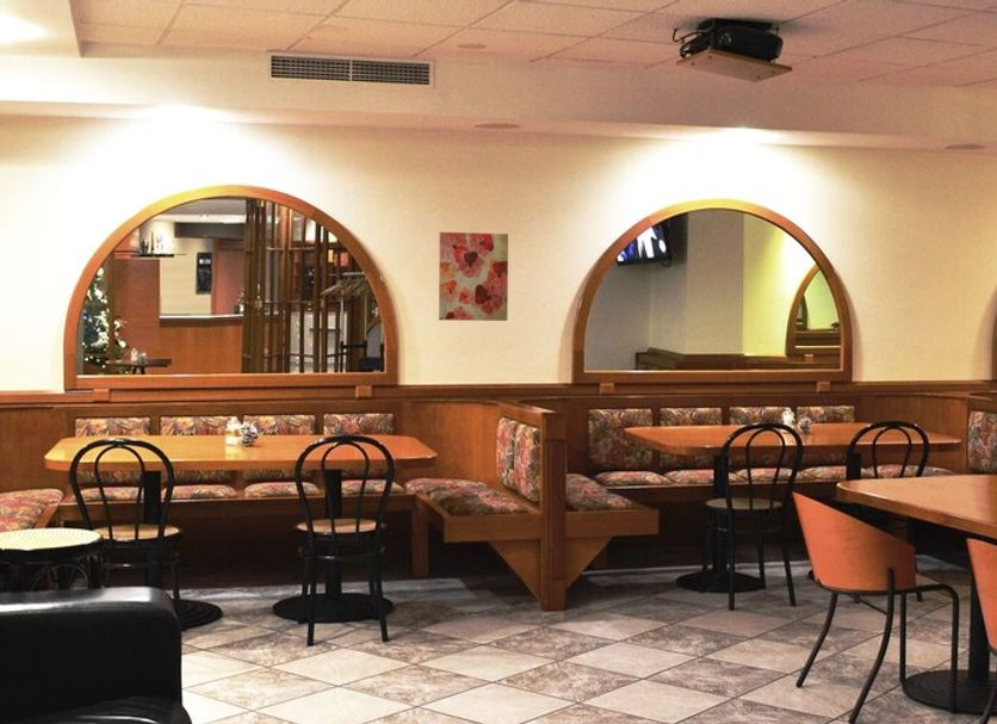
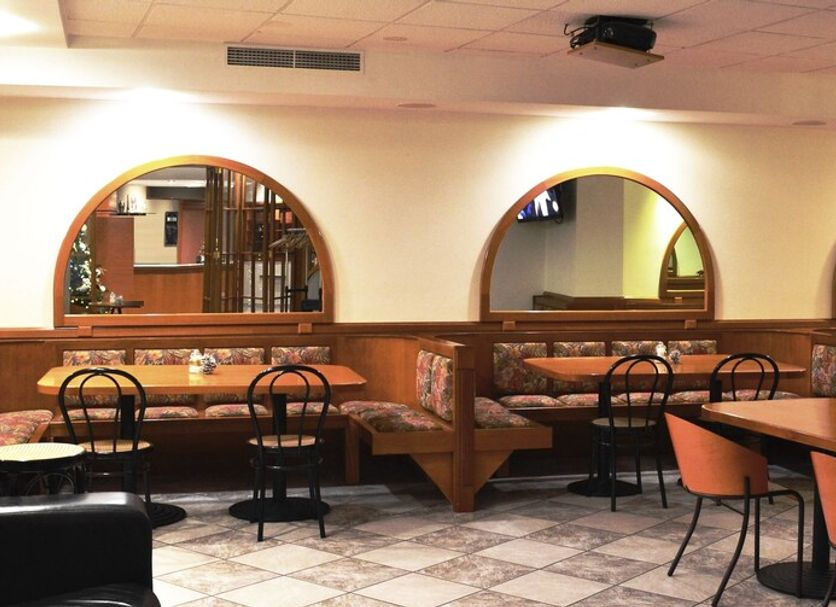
- wall art [438,231,509,322]
